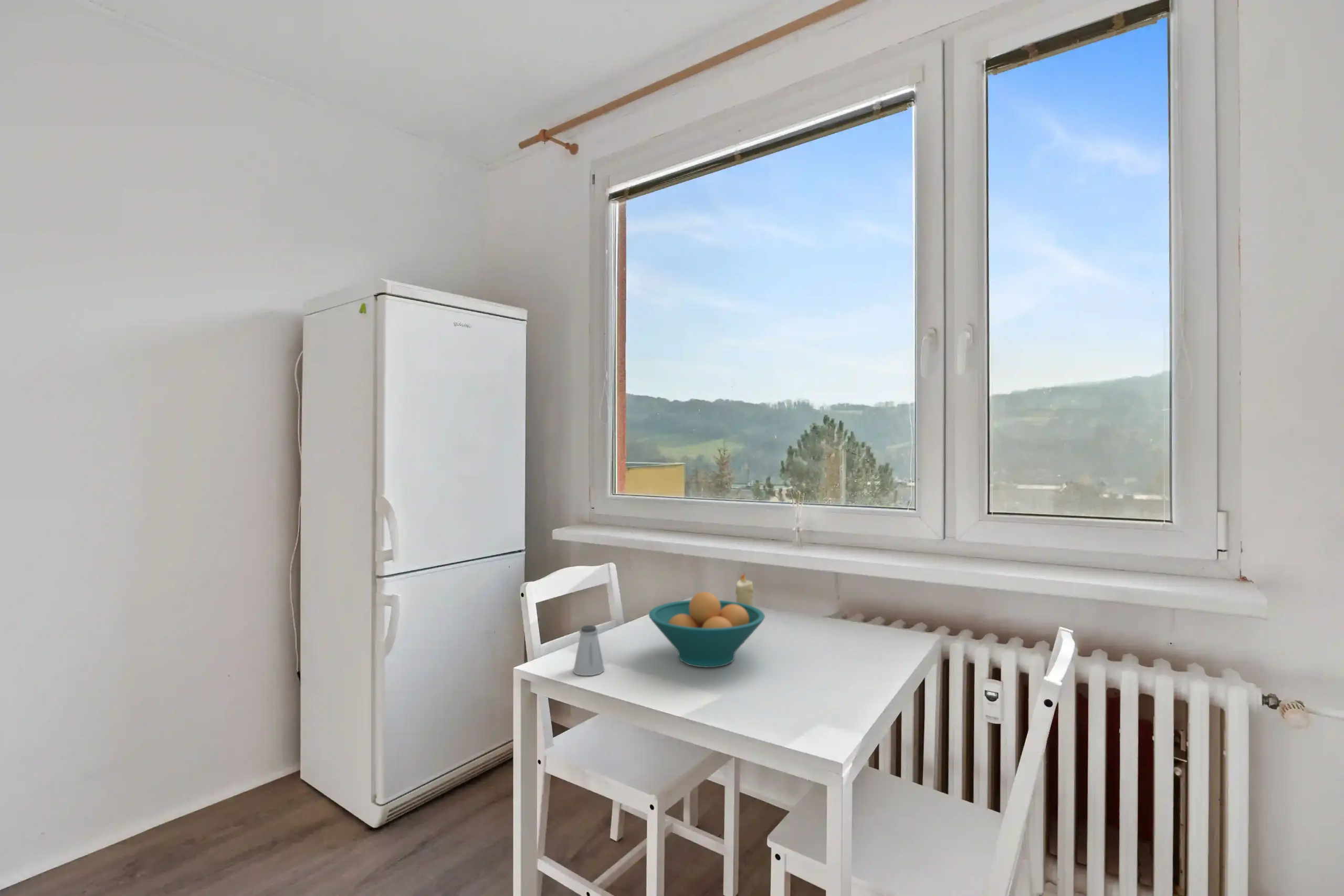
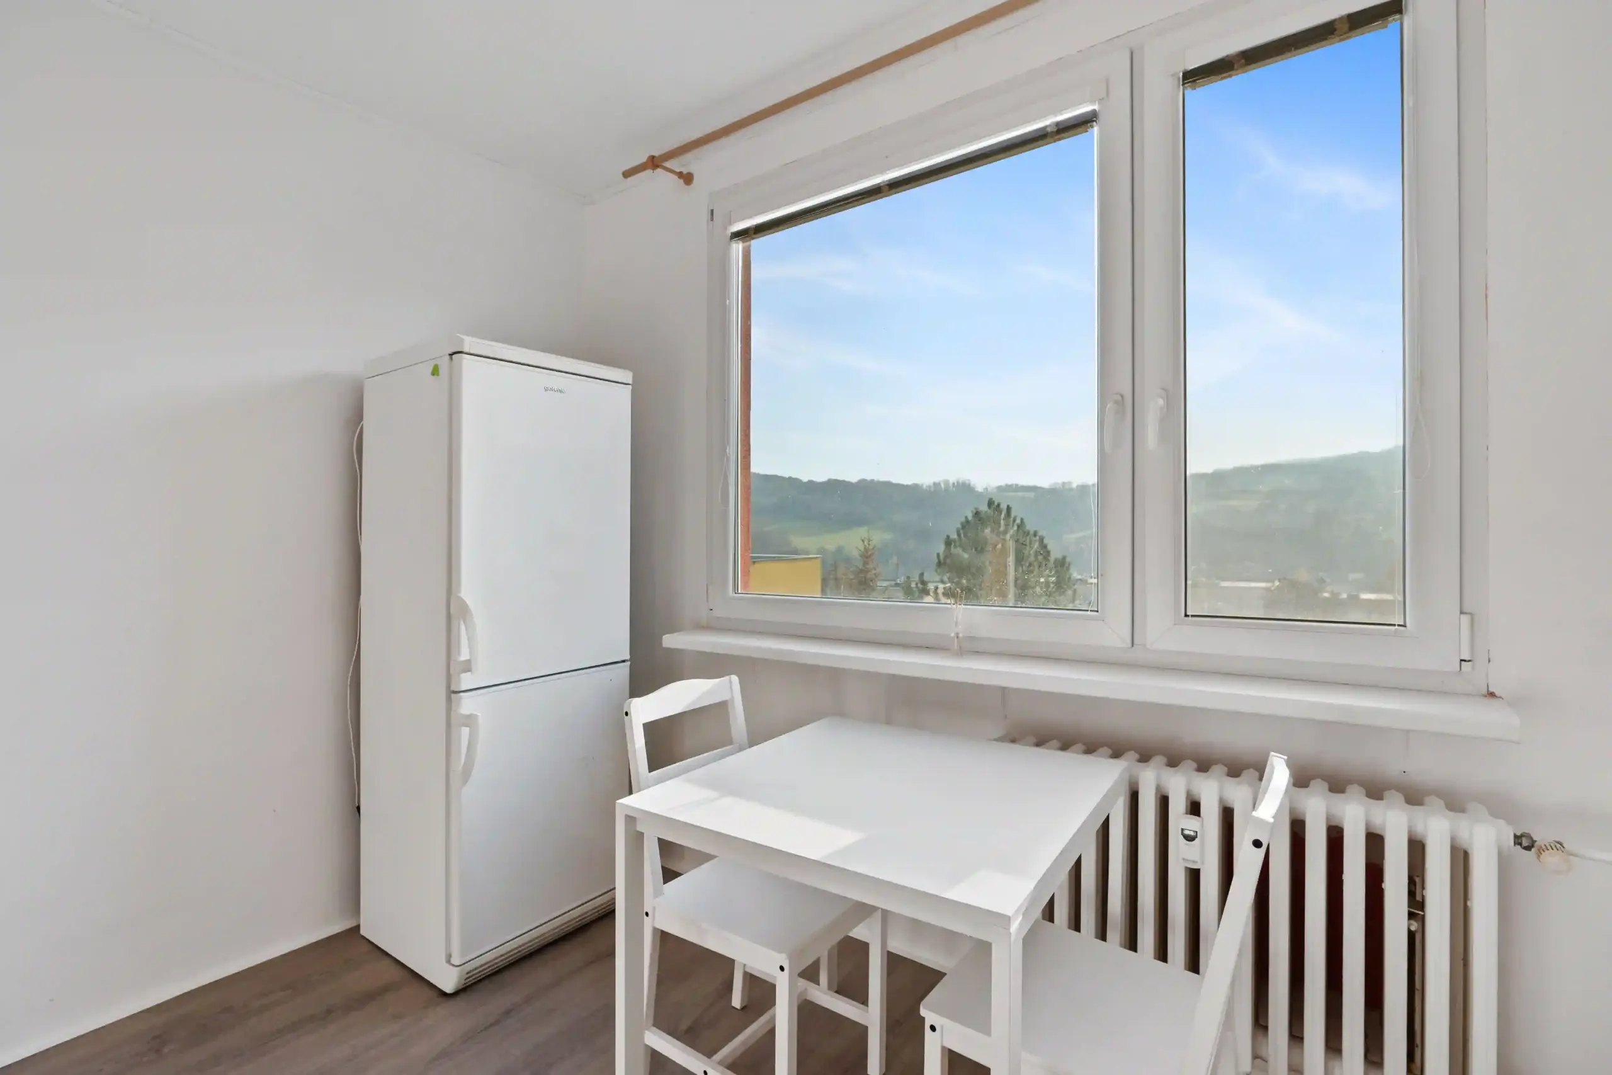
- saltshaker [573,625,605,676]
- fruit bowl [648,591,765,668]
- candle [735,572,754,606]
